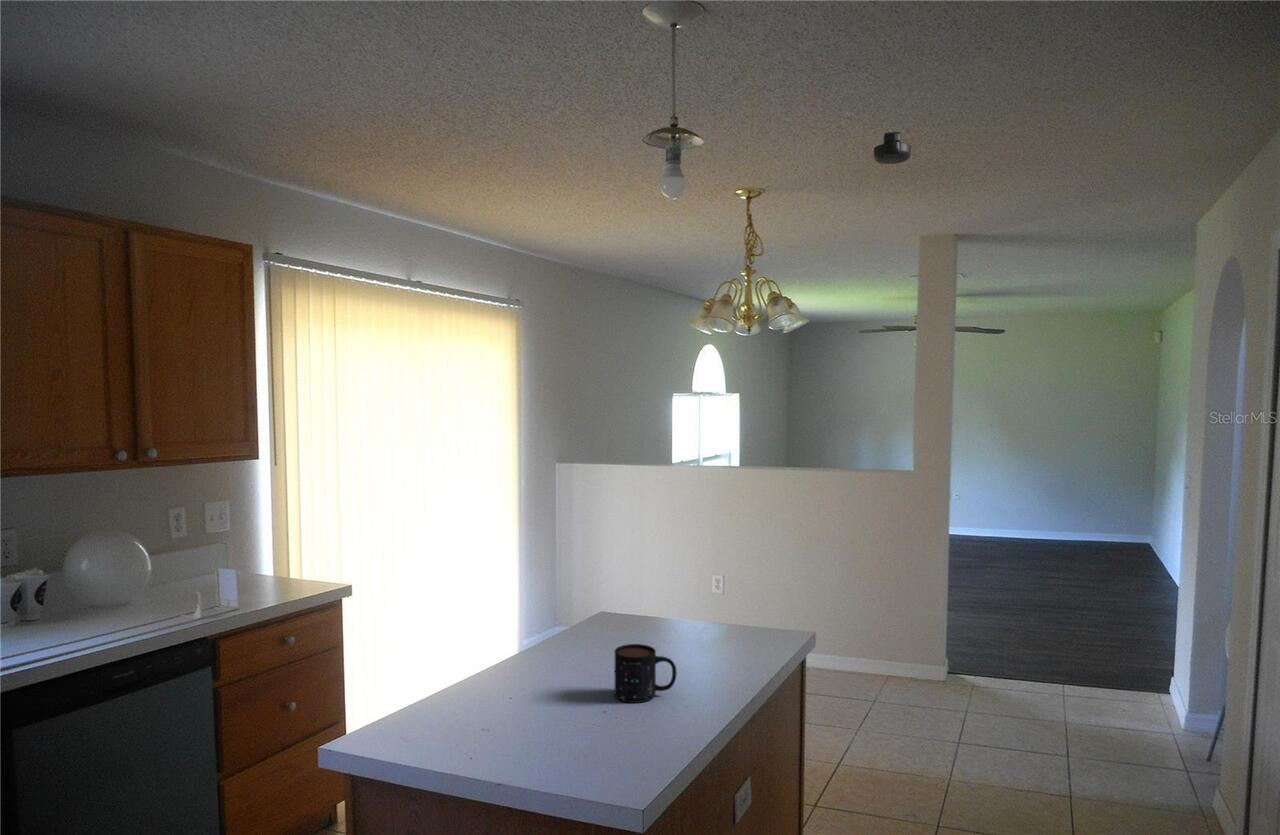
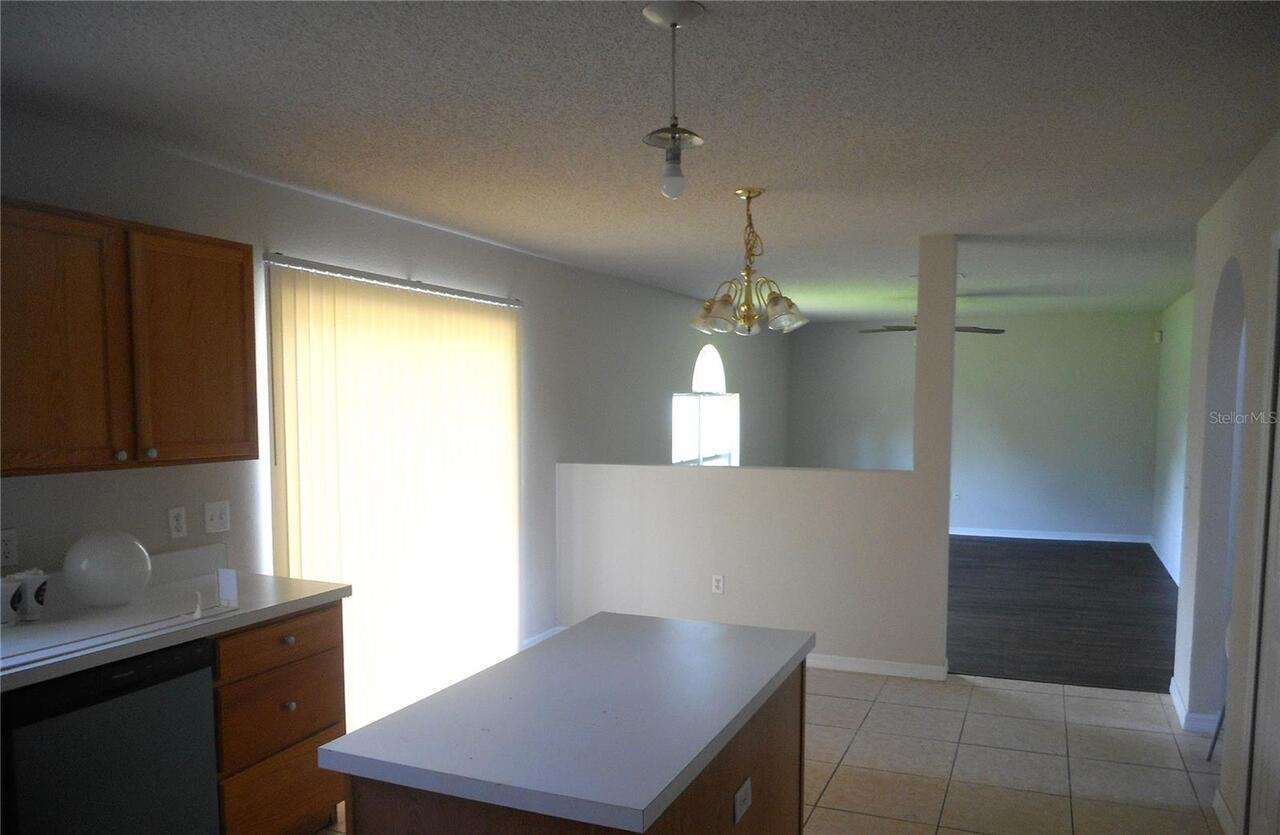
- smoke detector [873,131,912,165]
- mug [614,643,678,704]
